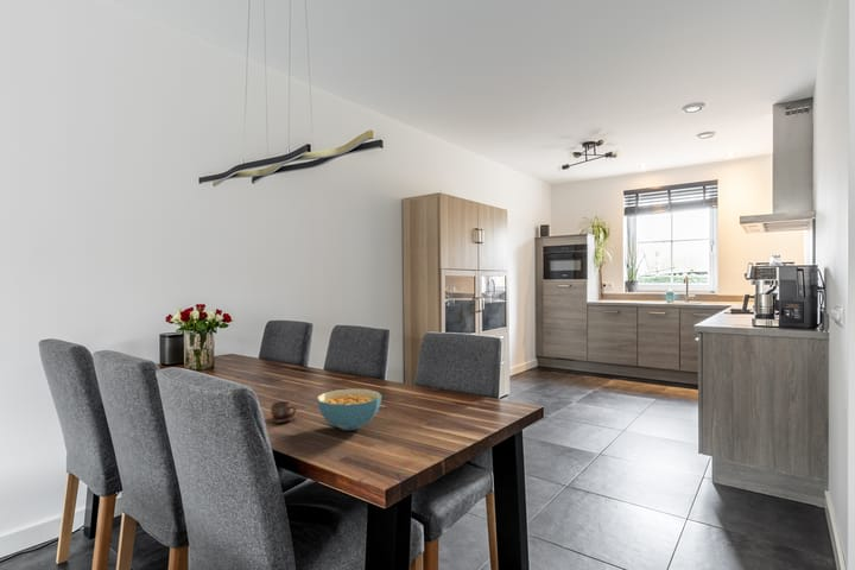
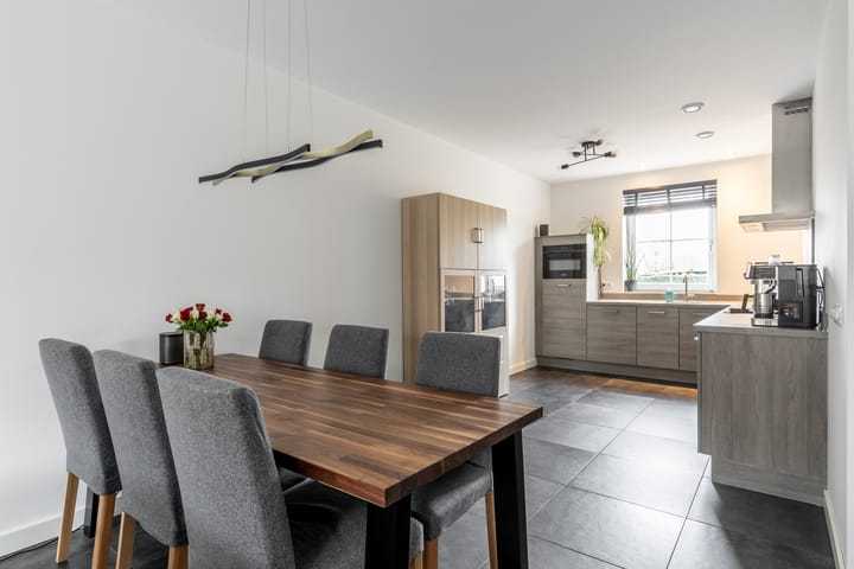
- cereal bowl [316,387,382,431]
- cup [265,400,298,424]
